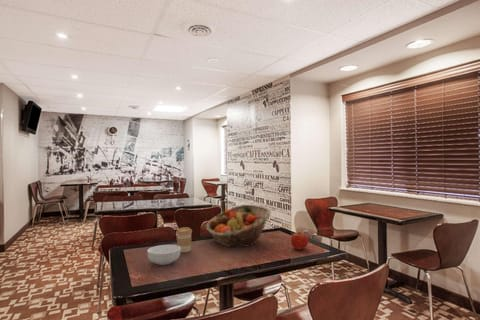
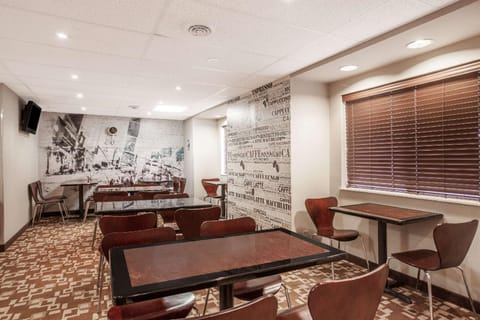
- cereal bowl [146,244,182,266]
- coffee cup [175,226,193,253]
- apple [290,231,309,251]
- fruit basket [205,204,272,248]
